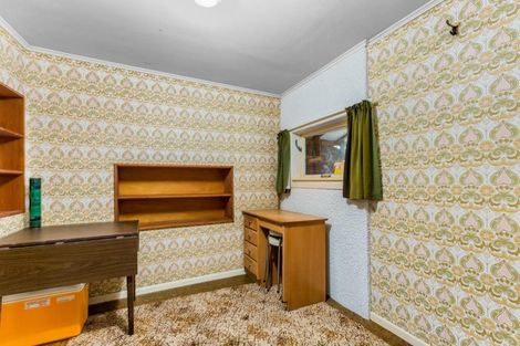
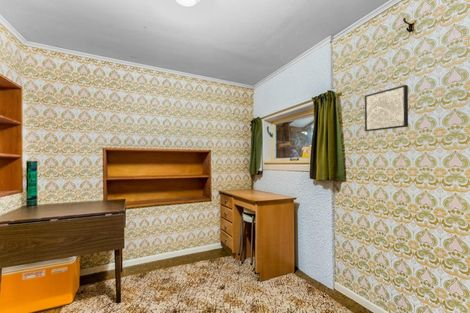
+ wall art [364,84,409,132]
